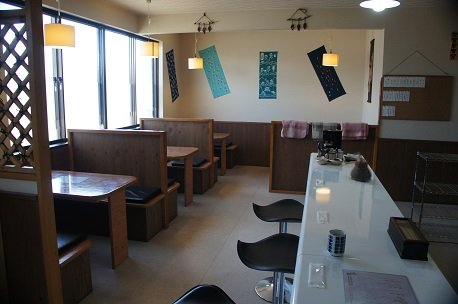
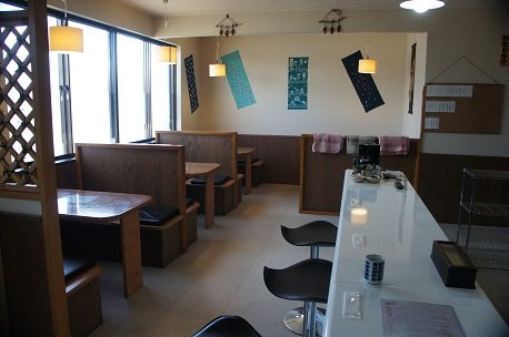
- teapot [349,151,373,182]
